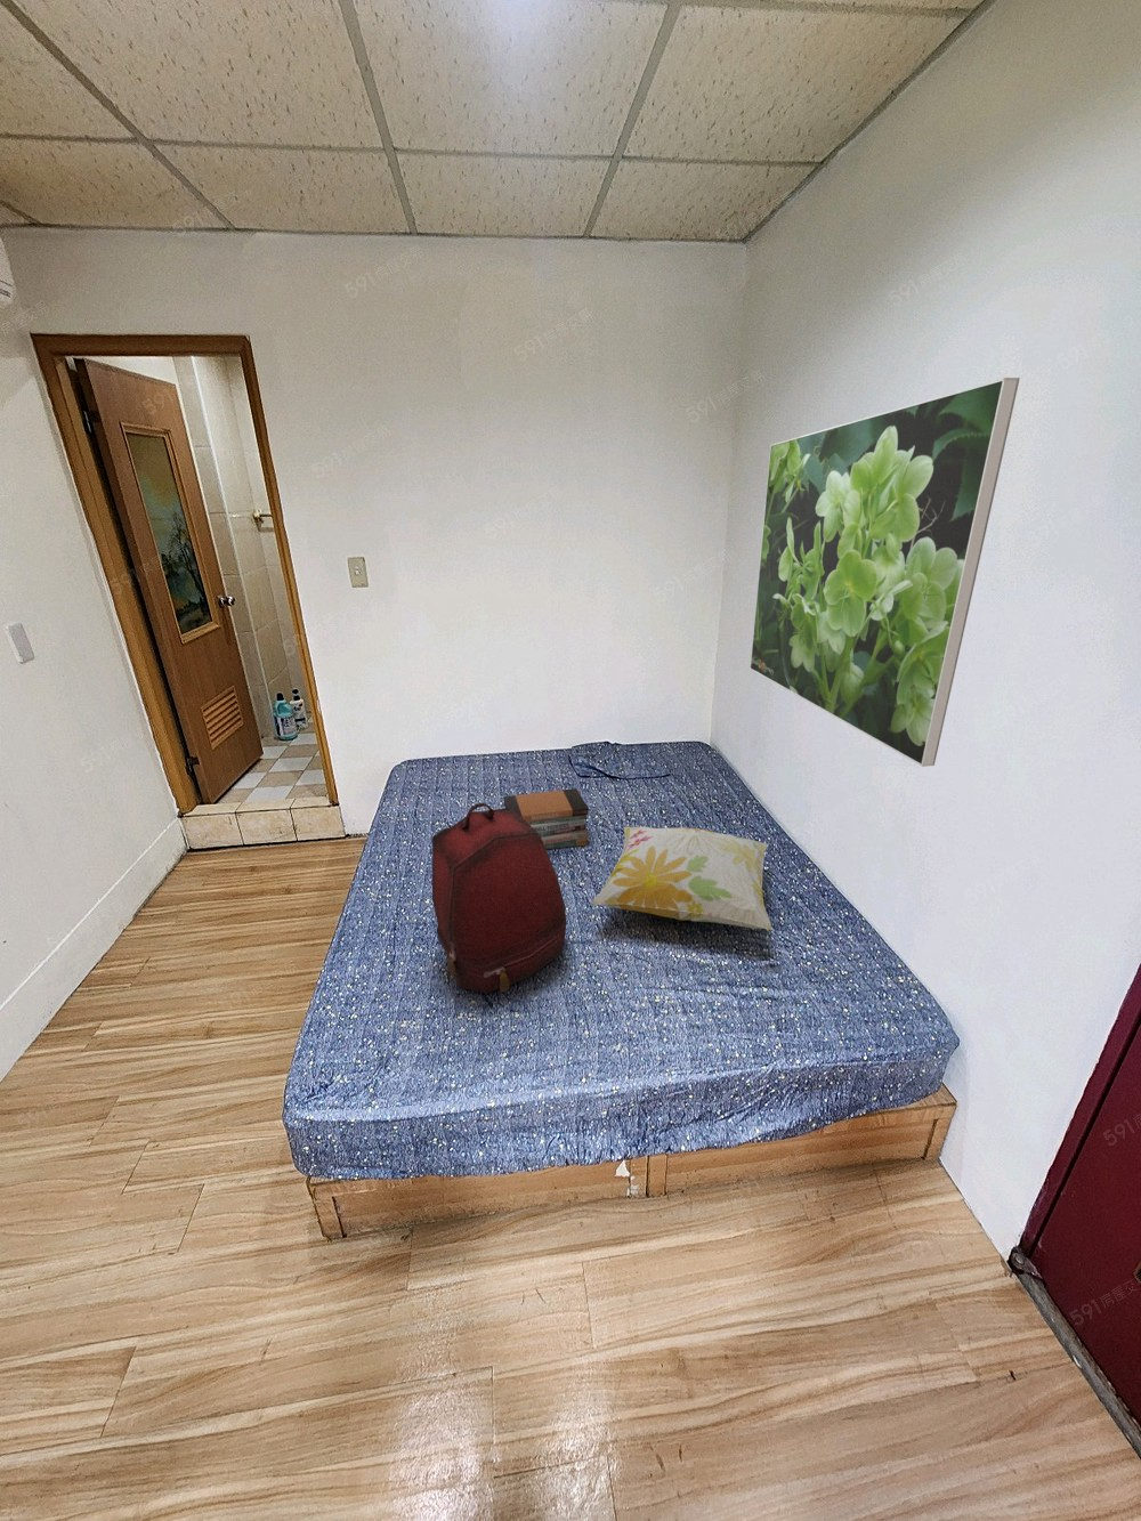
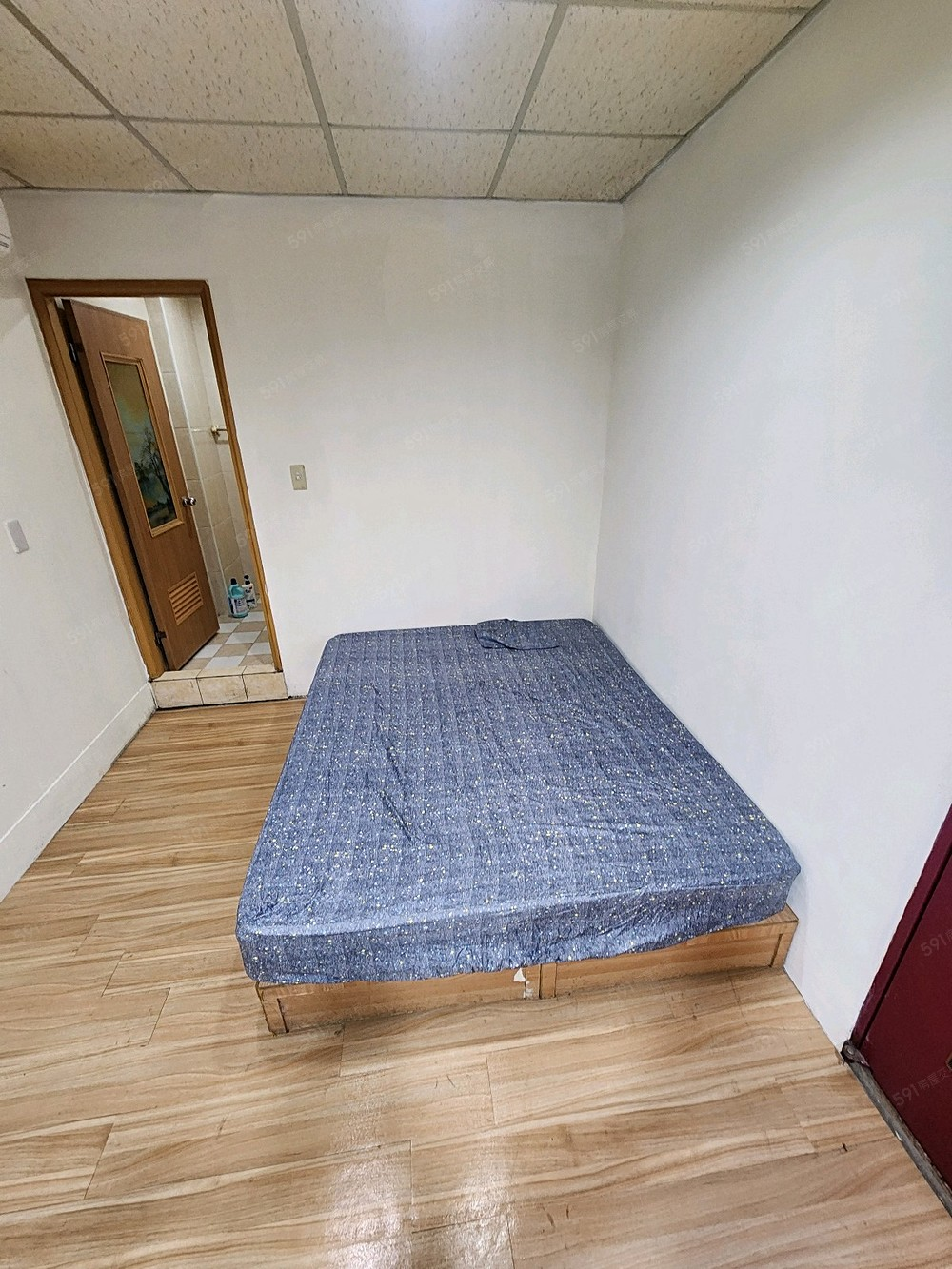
- decorative pillow [591,826,773,931]
- book stack [502,787,590,850]
- backpack [431,802,568,995]
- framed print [749,376,1021,768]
